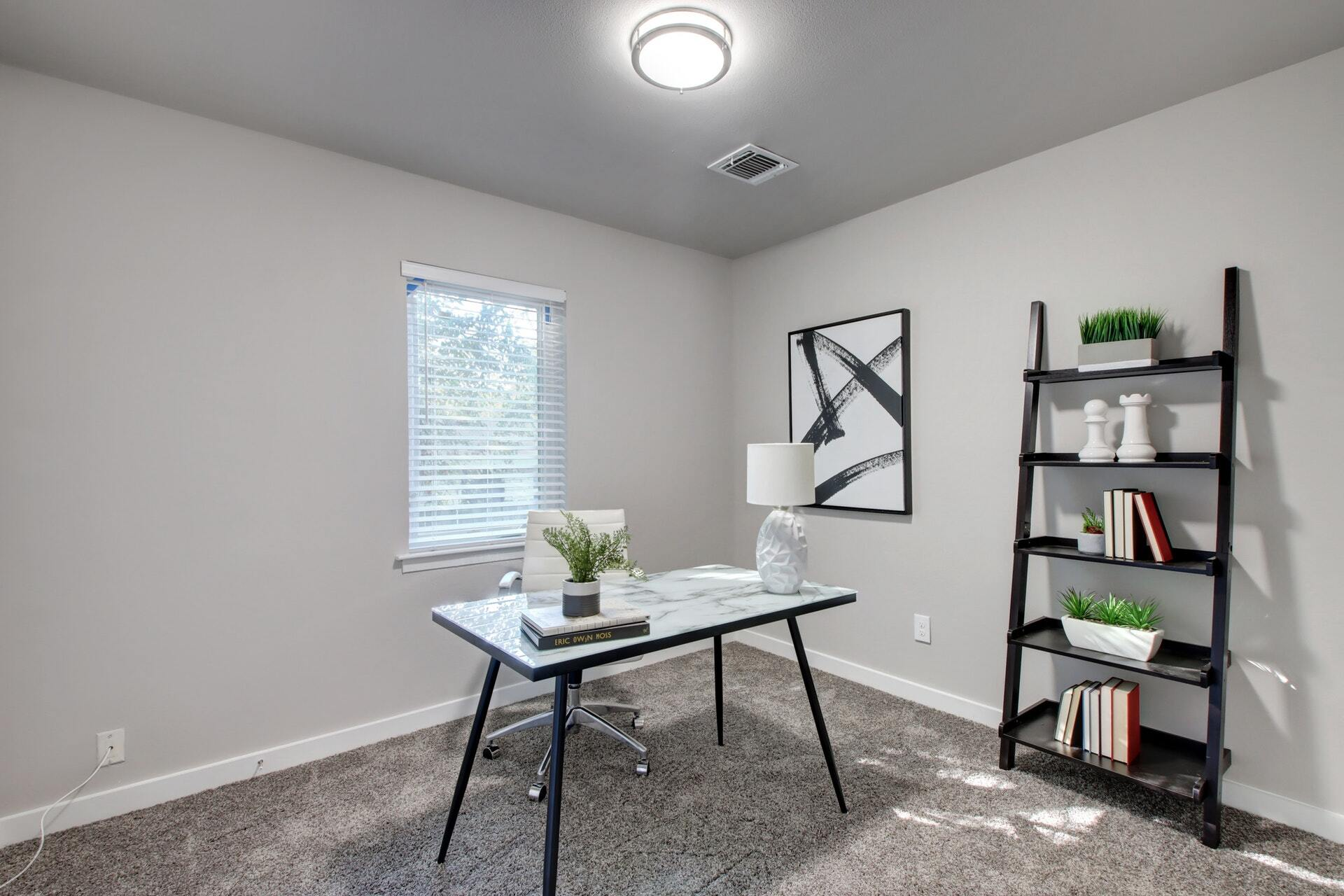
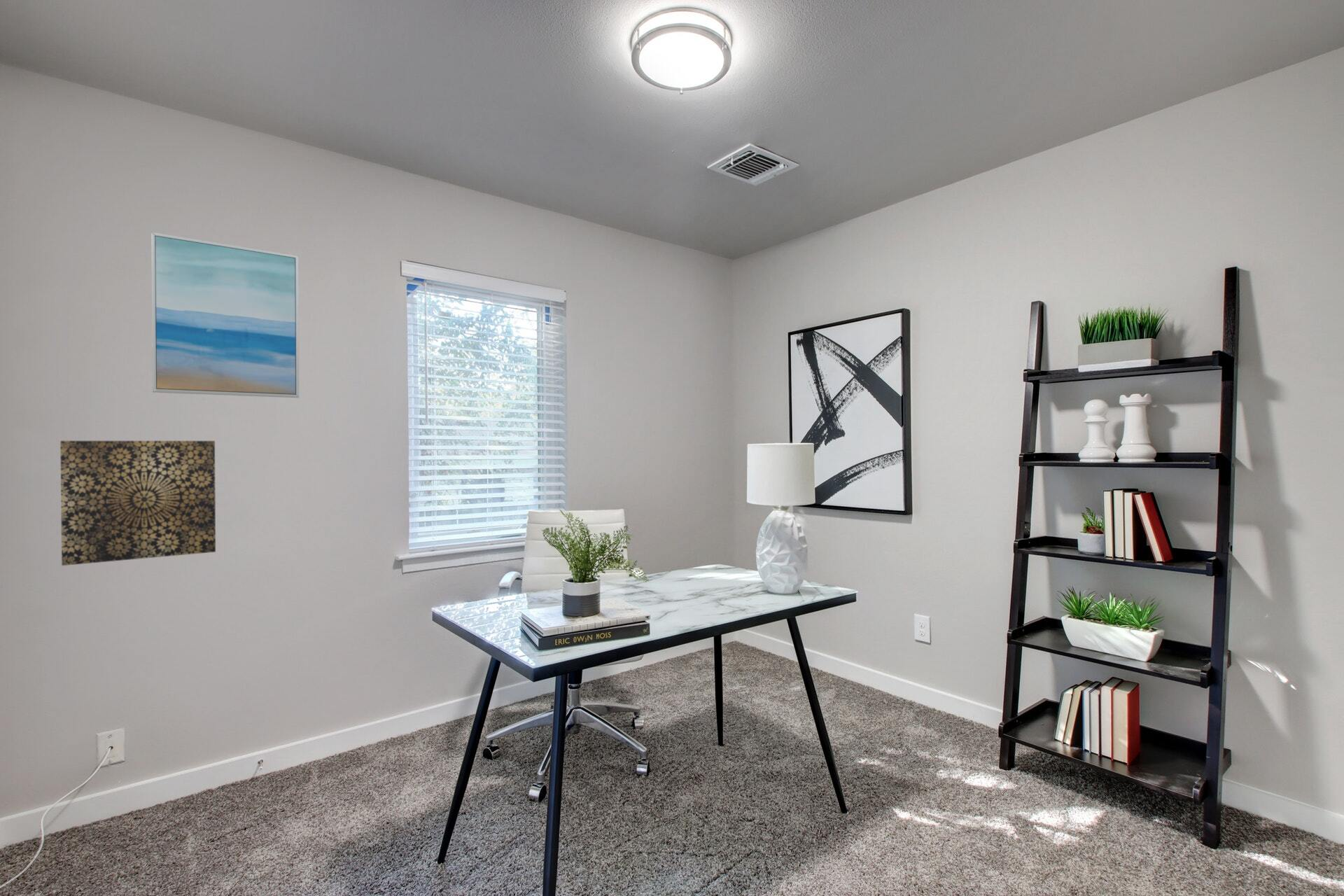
+ wall art [151,232,300,398]
+ wall art [59,440,216,566]
